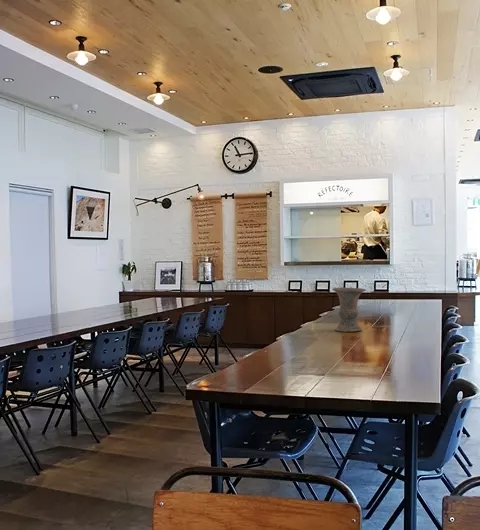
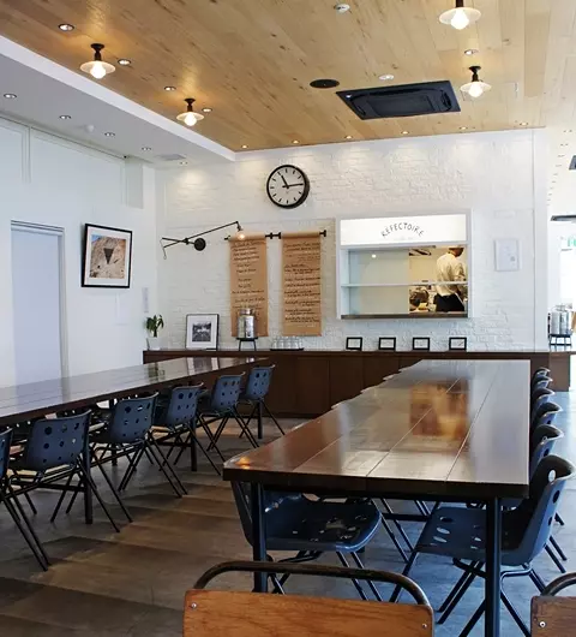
- vase [331,287,367,333]
